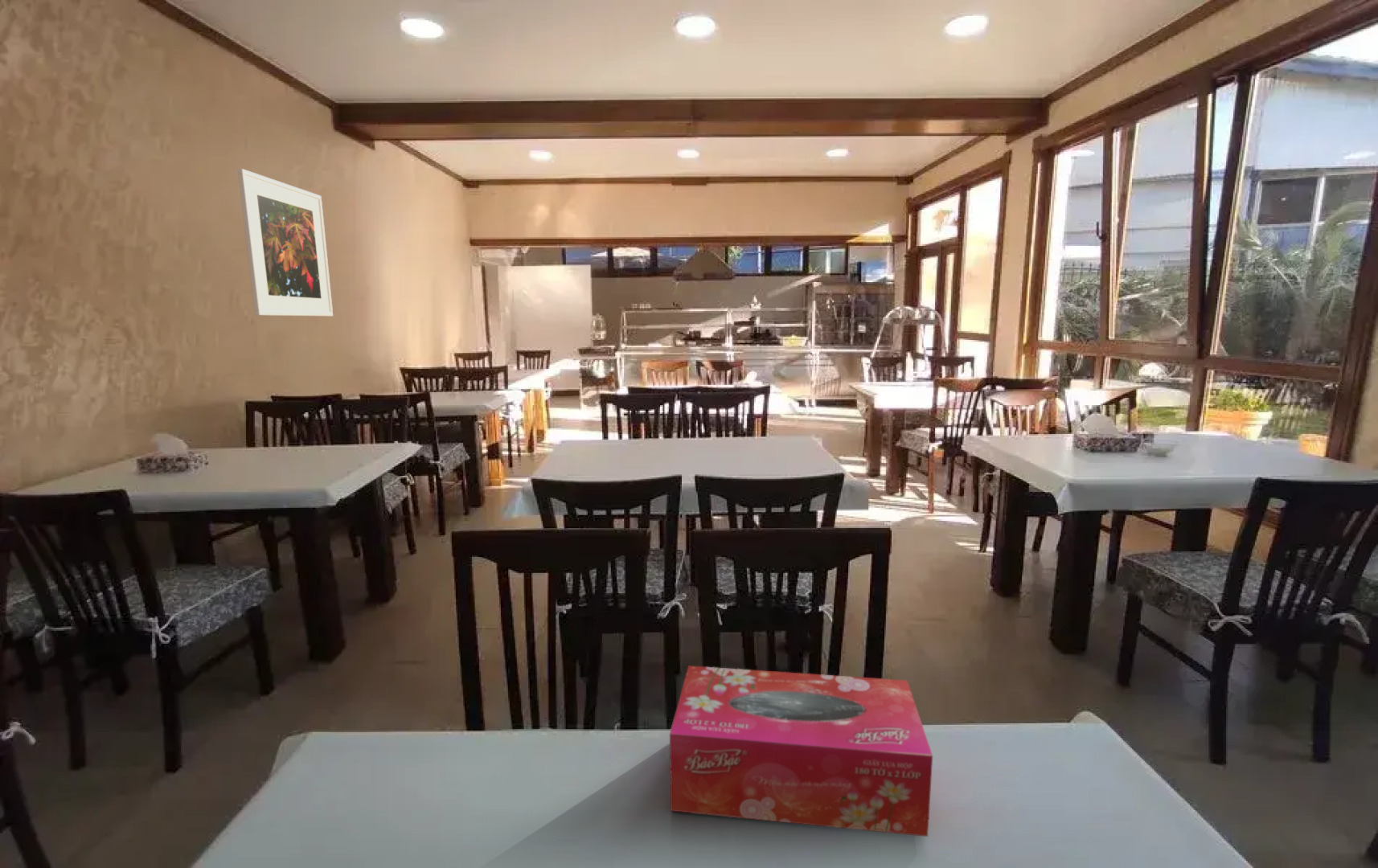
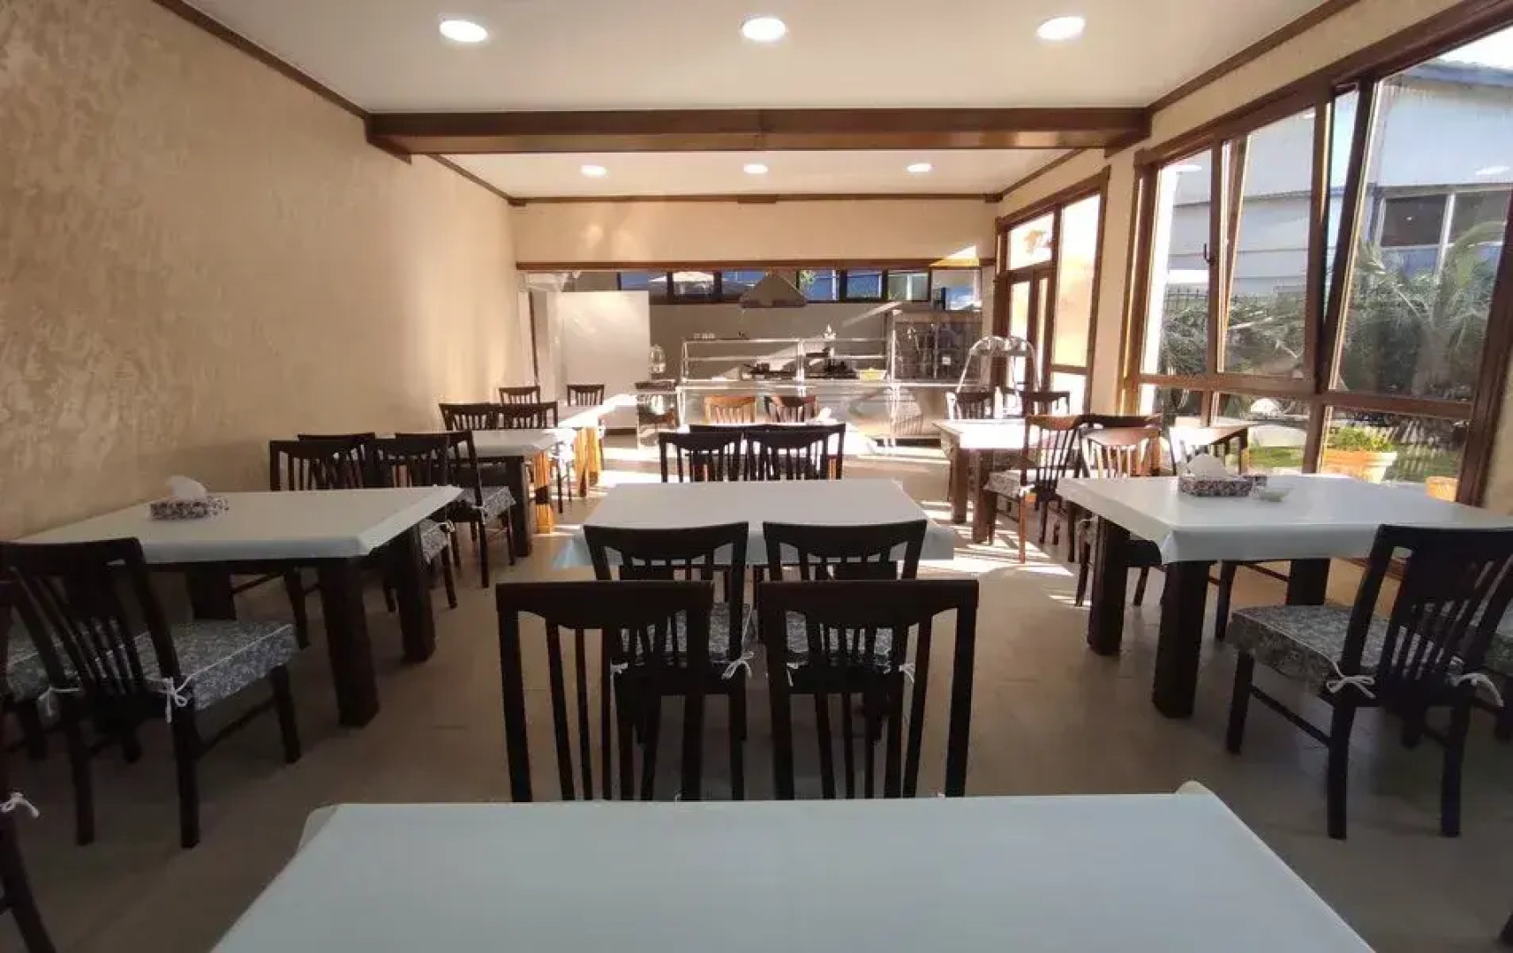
- tissue box [669,665,933,837]
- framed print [237,168,334,317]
